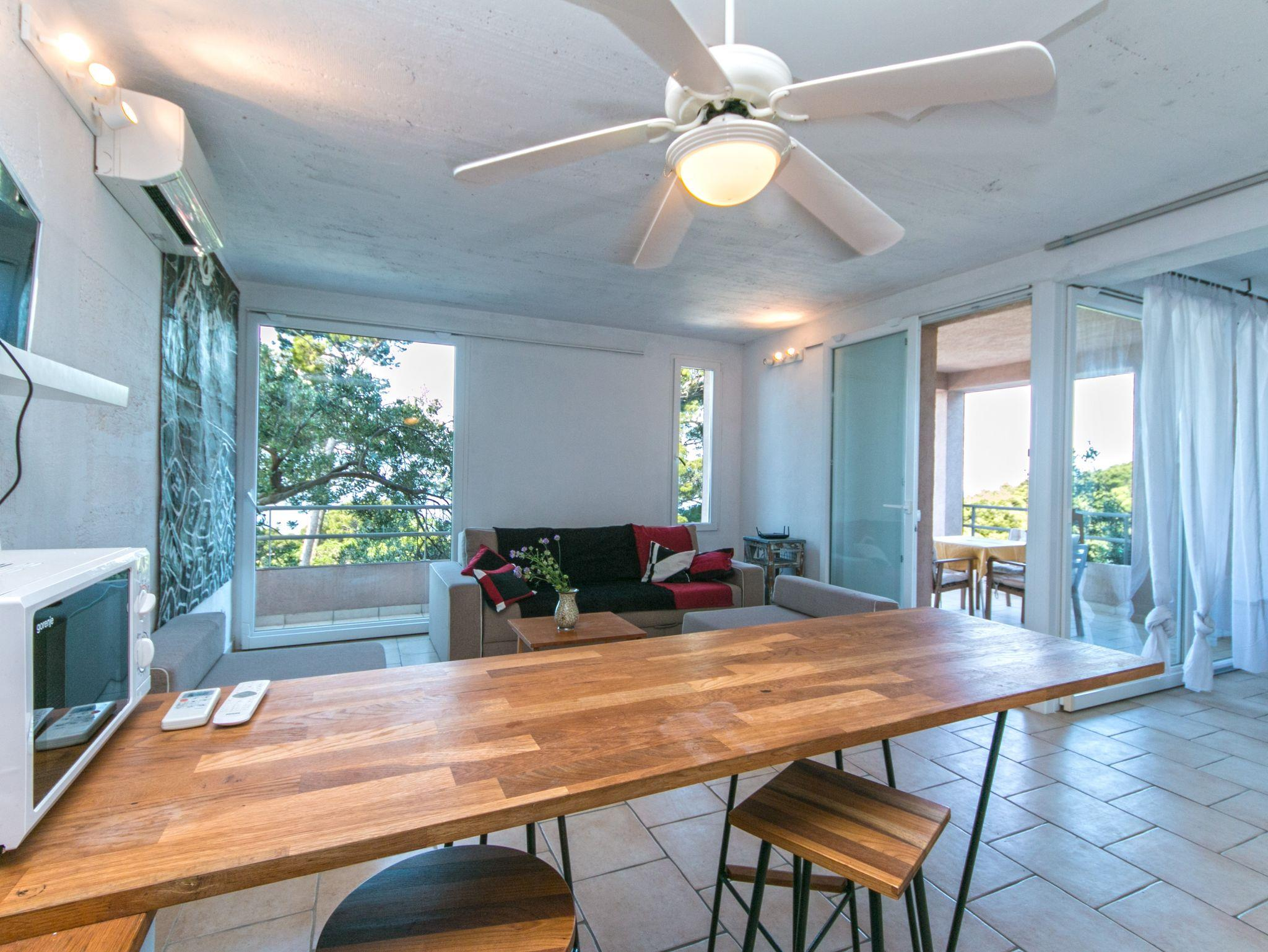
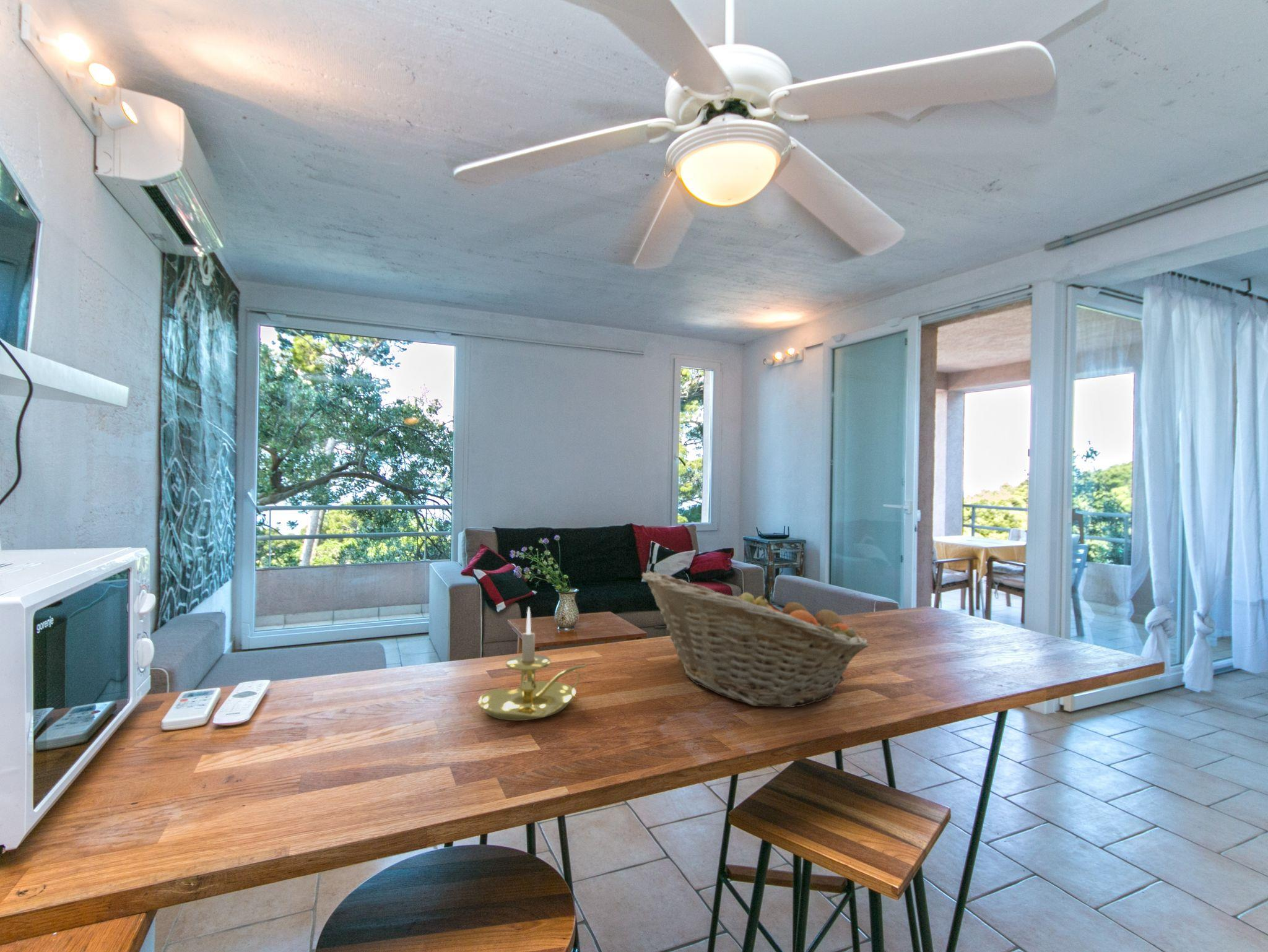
+ candle holder [477,607,588,722]
+ fruit basket [641,571,870,708]
